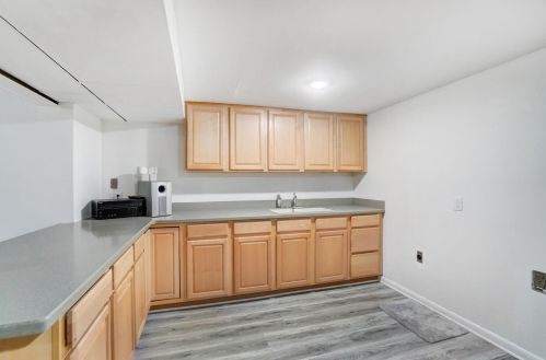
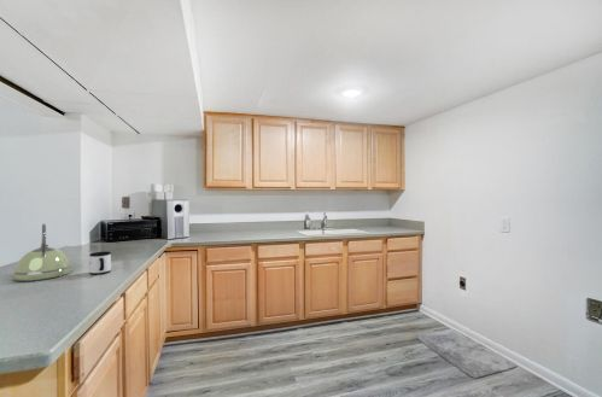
+ mug [88,251,112,276]
+ kettle [11,223,74,282]
